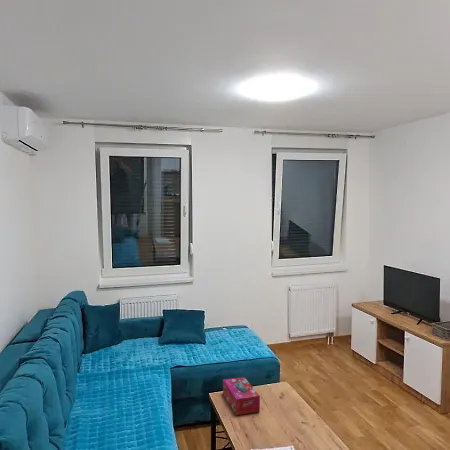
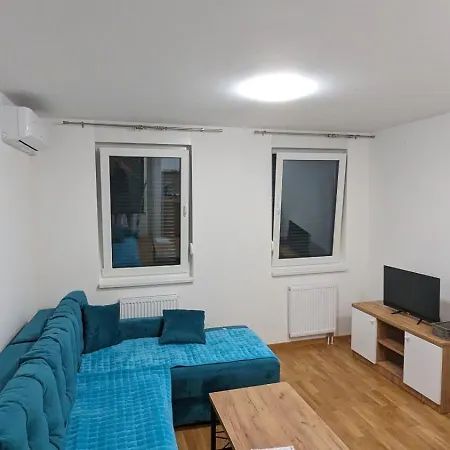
- tissue box [222,376,261,416]
